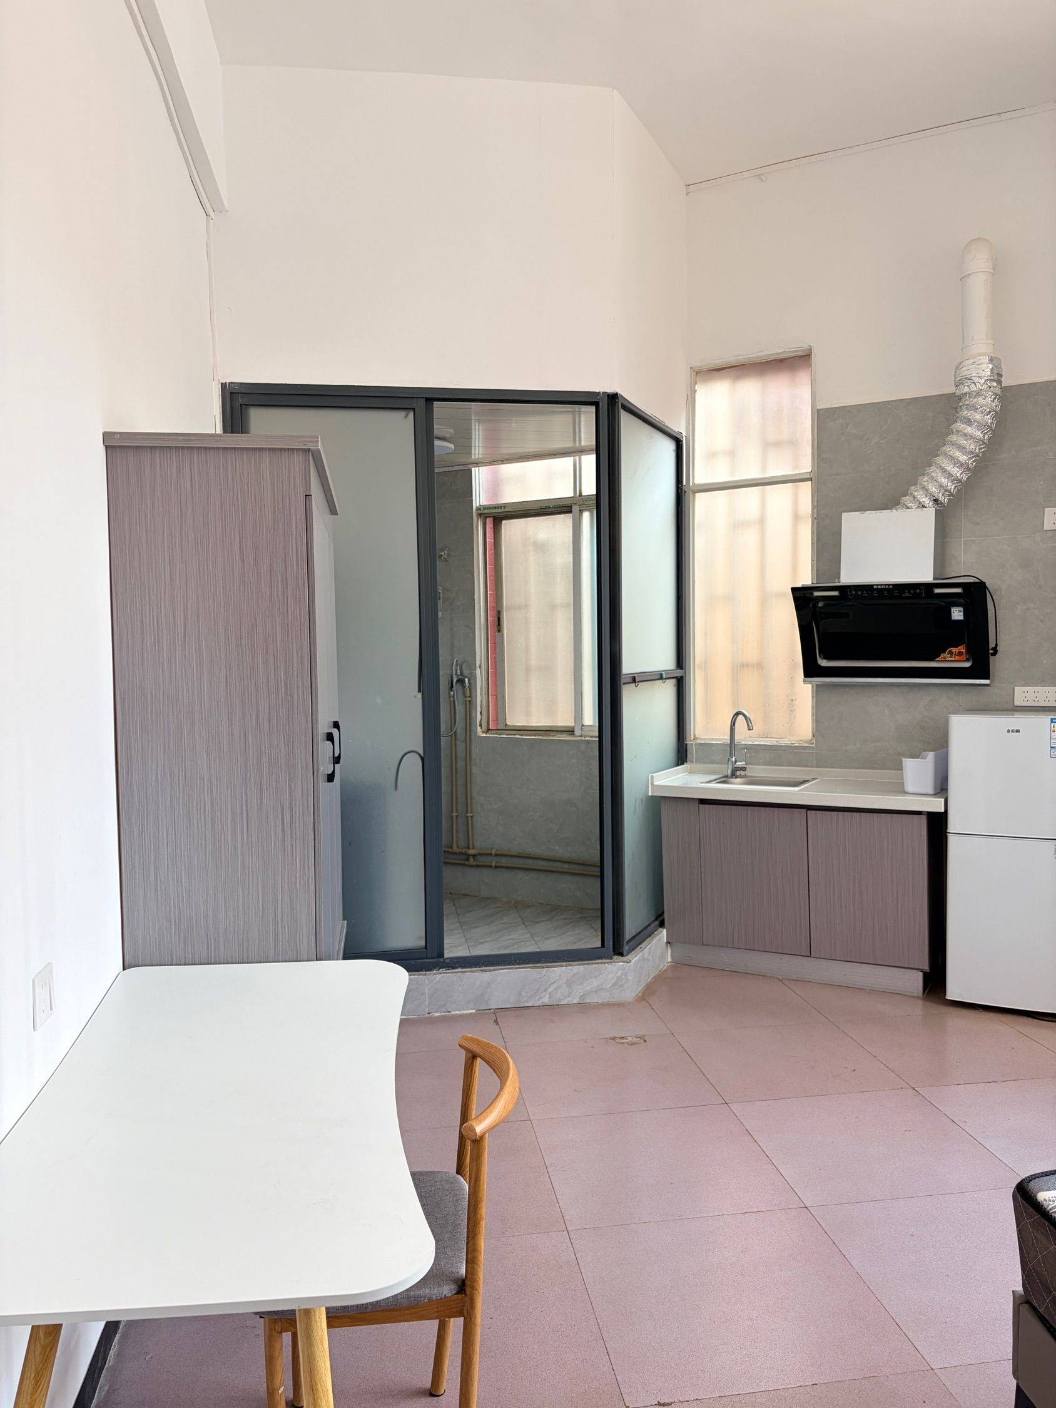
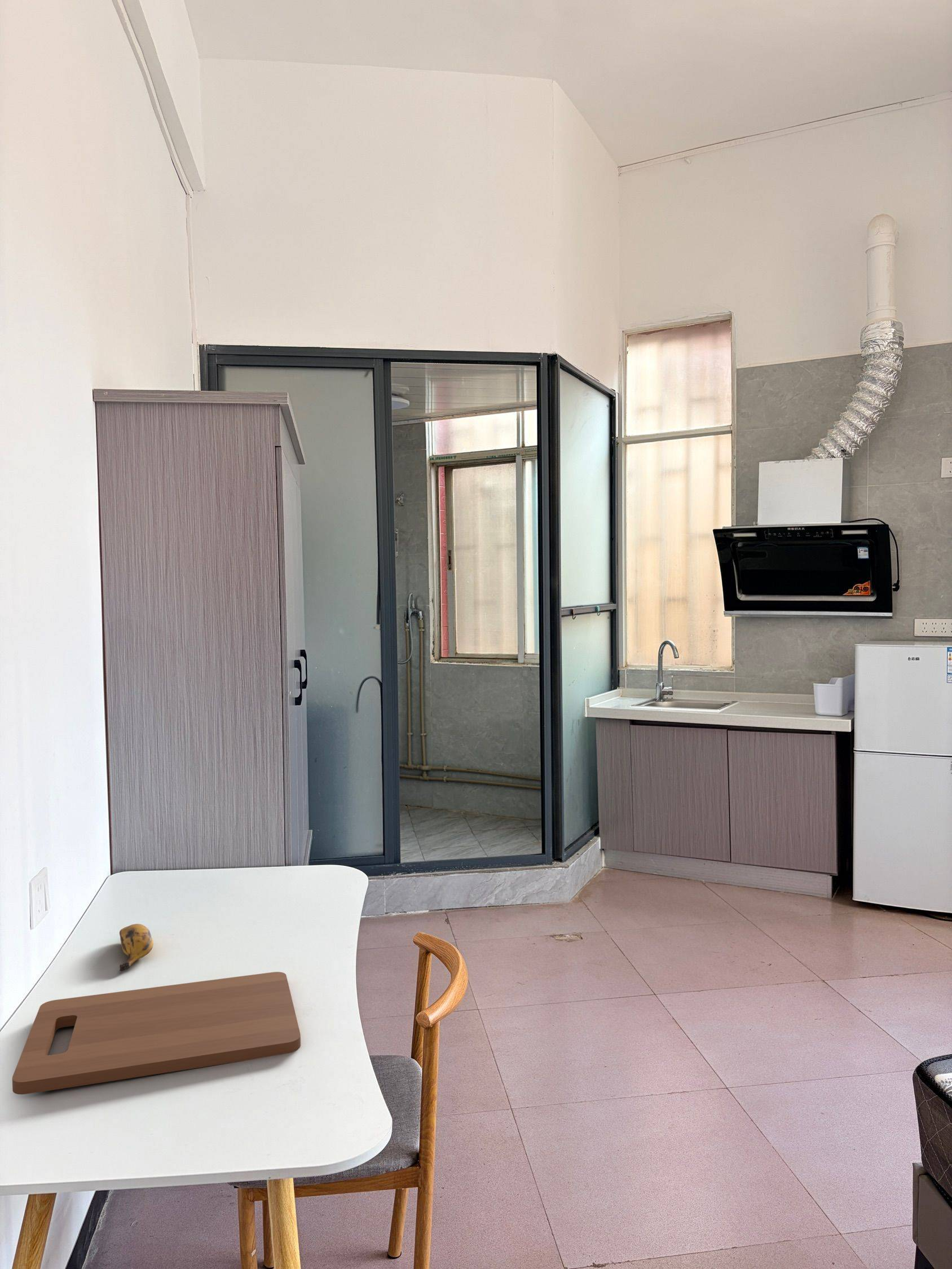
+ cutting board [12,971,301,1095]
+ banana [119,923,154,972]
